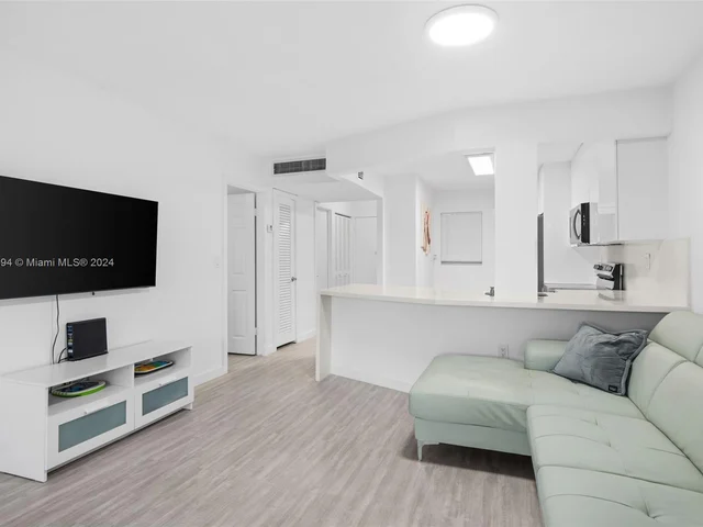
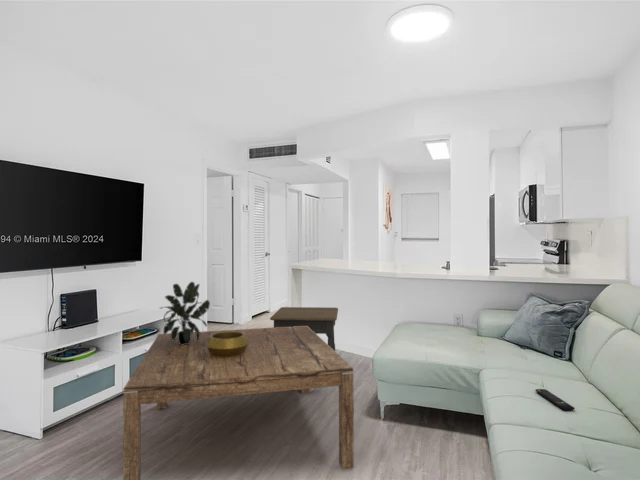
+ coffee table [122,326,355,480]
+ side table [269,306,339,352]
+ potted plant [158,281,211,345]
+ decorative bowl [206,331,249,357]
+ remote control [534,388,575,412]
